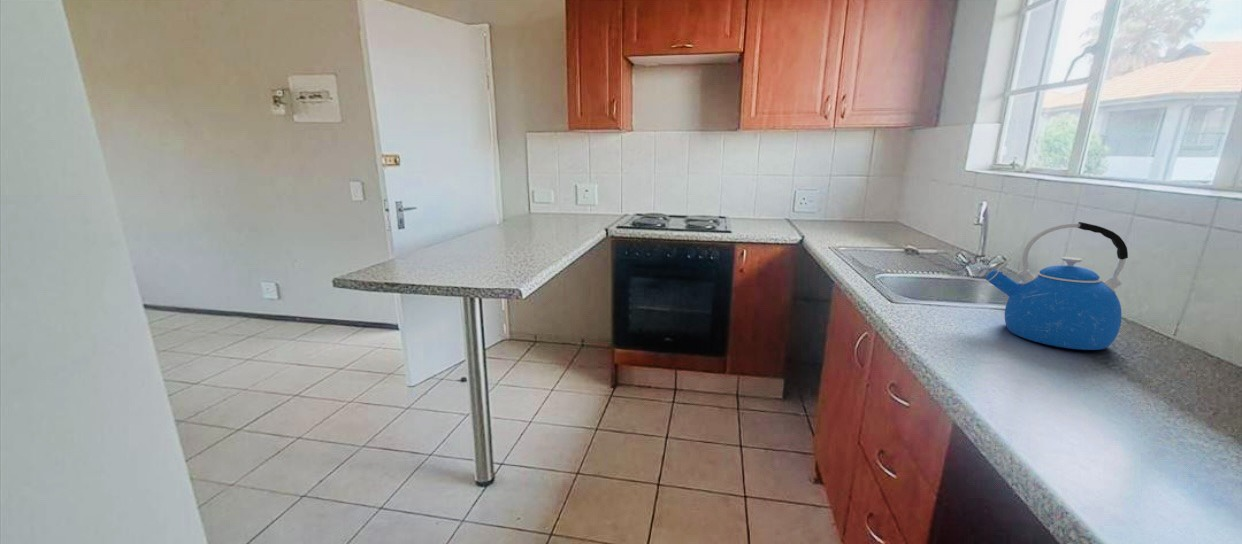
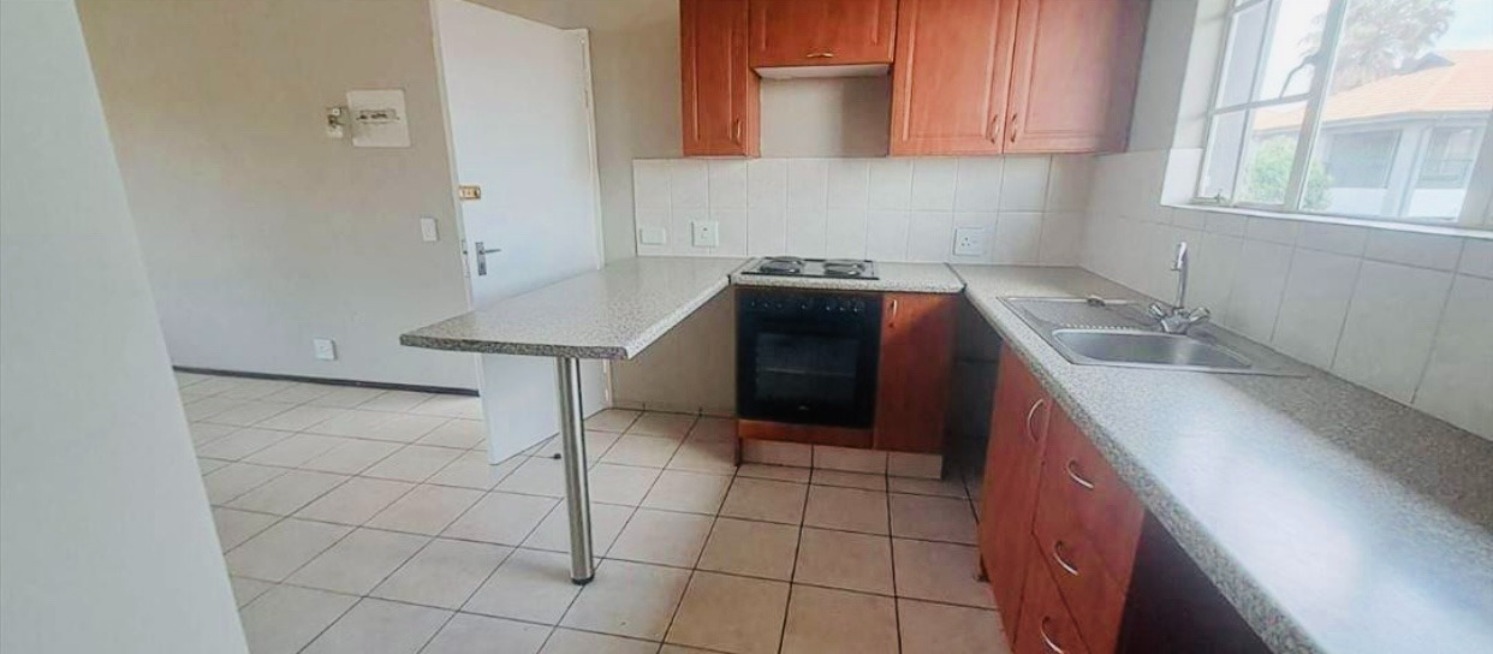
- kettle [985,221,1129,351]
